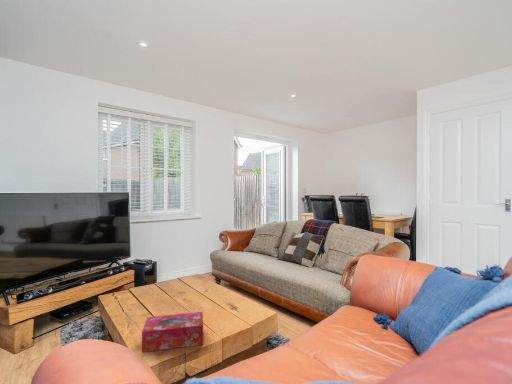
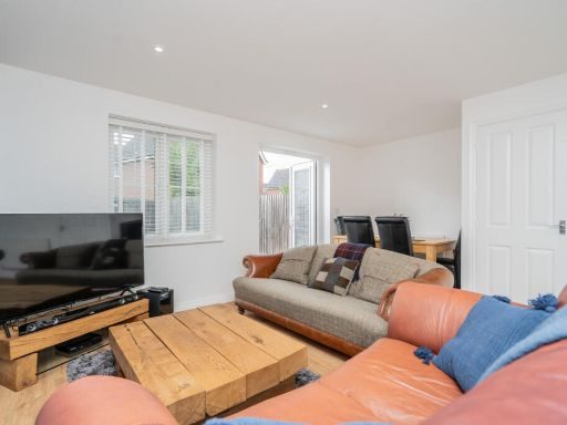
- tissue box [141,311,204,353]
